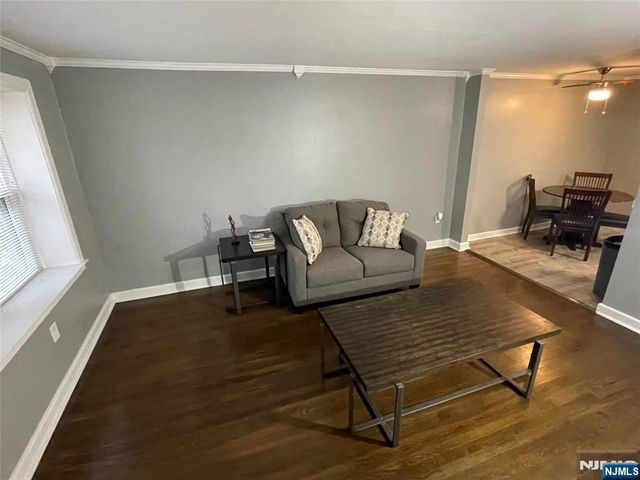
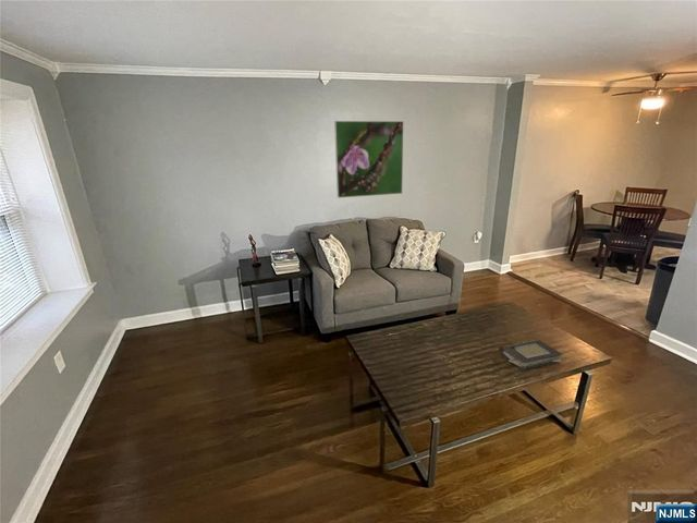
+ book [500,339,563,372]
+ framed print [333,120,404,199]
